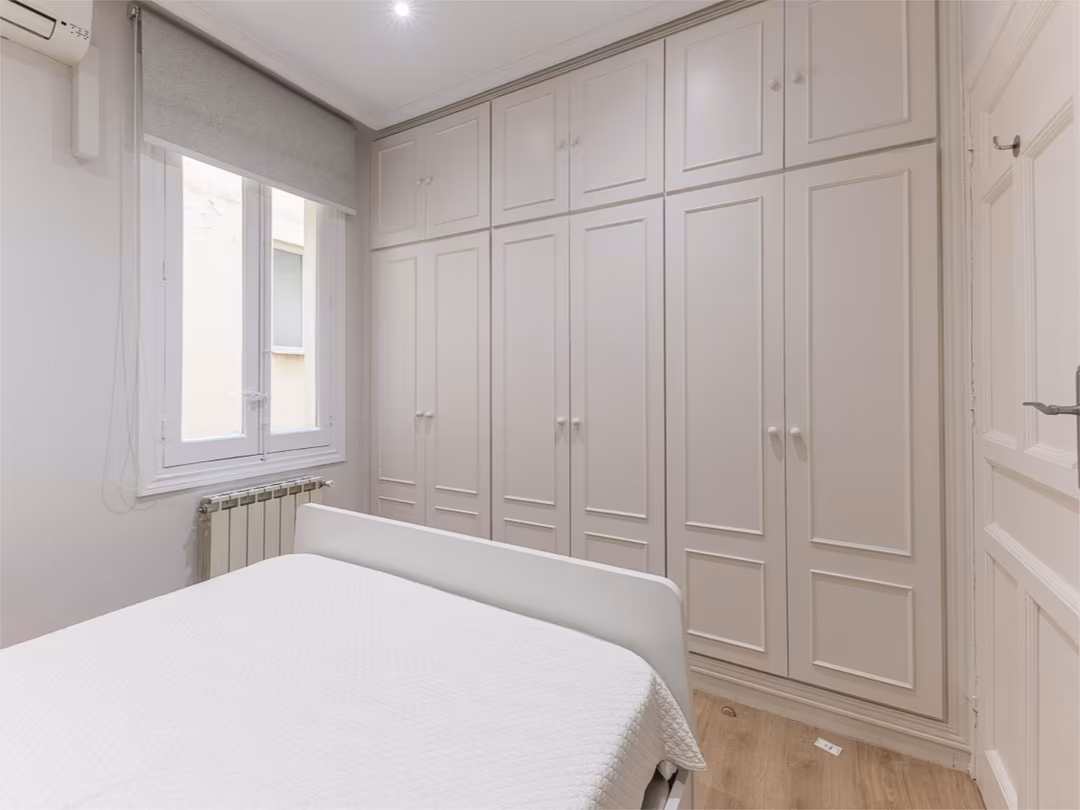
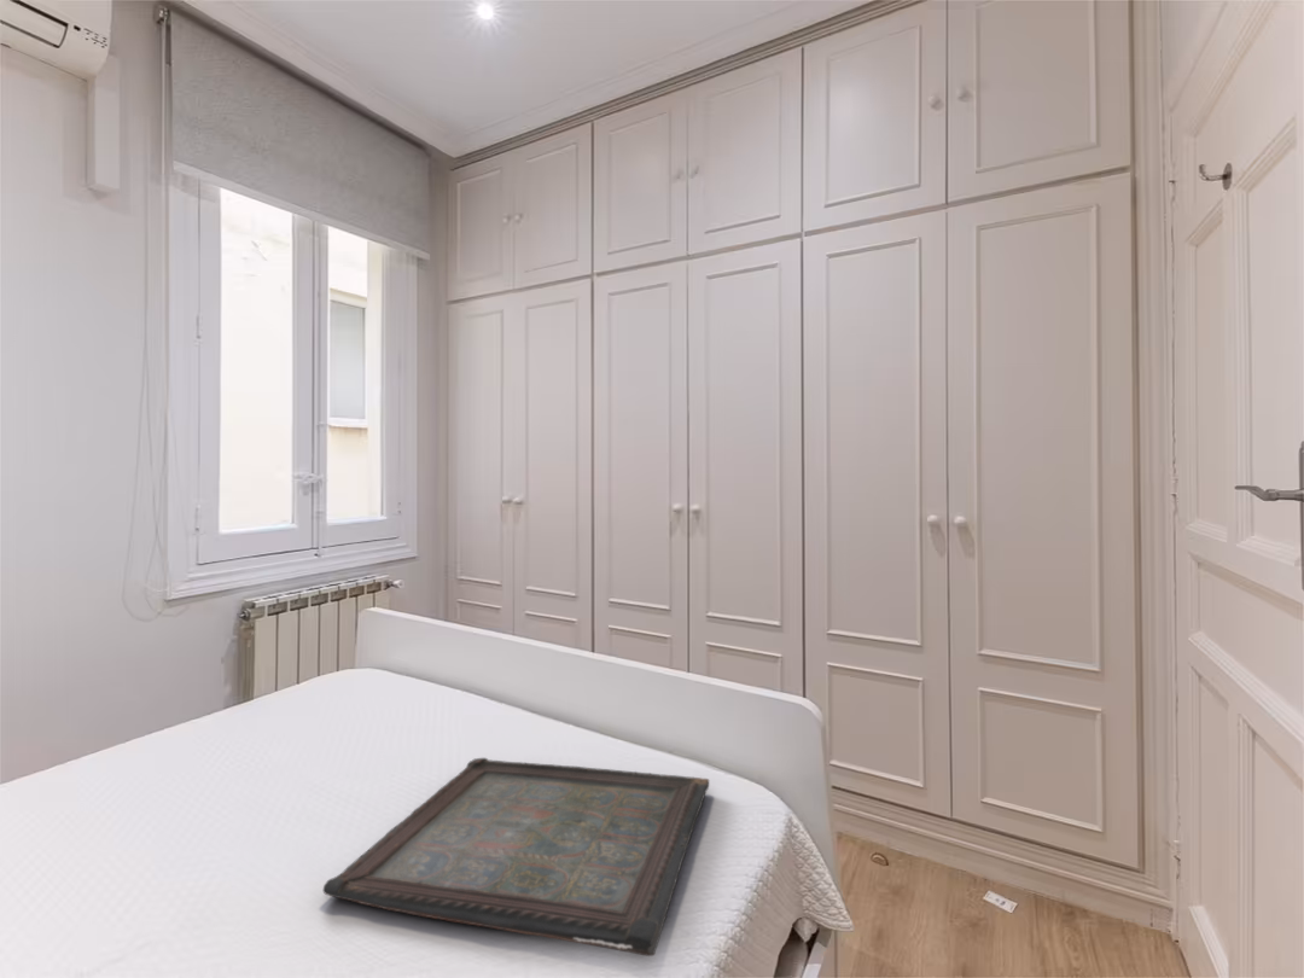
+ serving tray [322,757,710,957]
